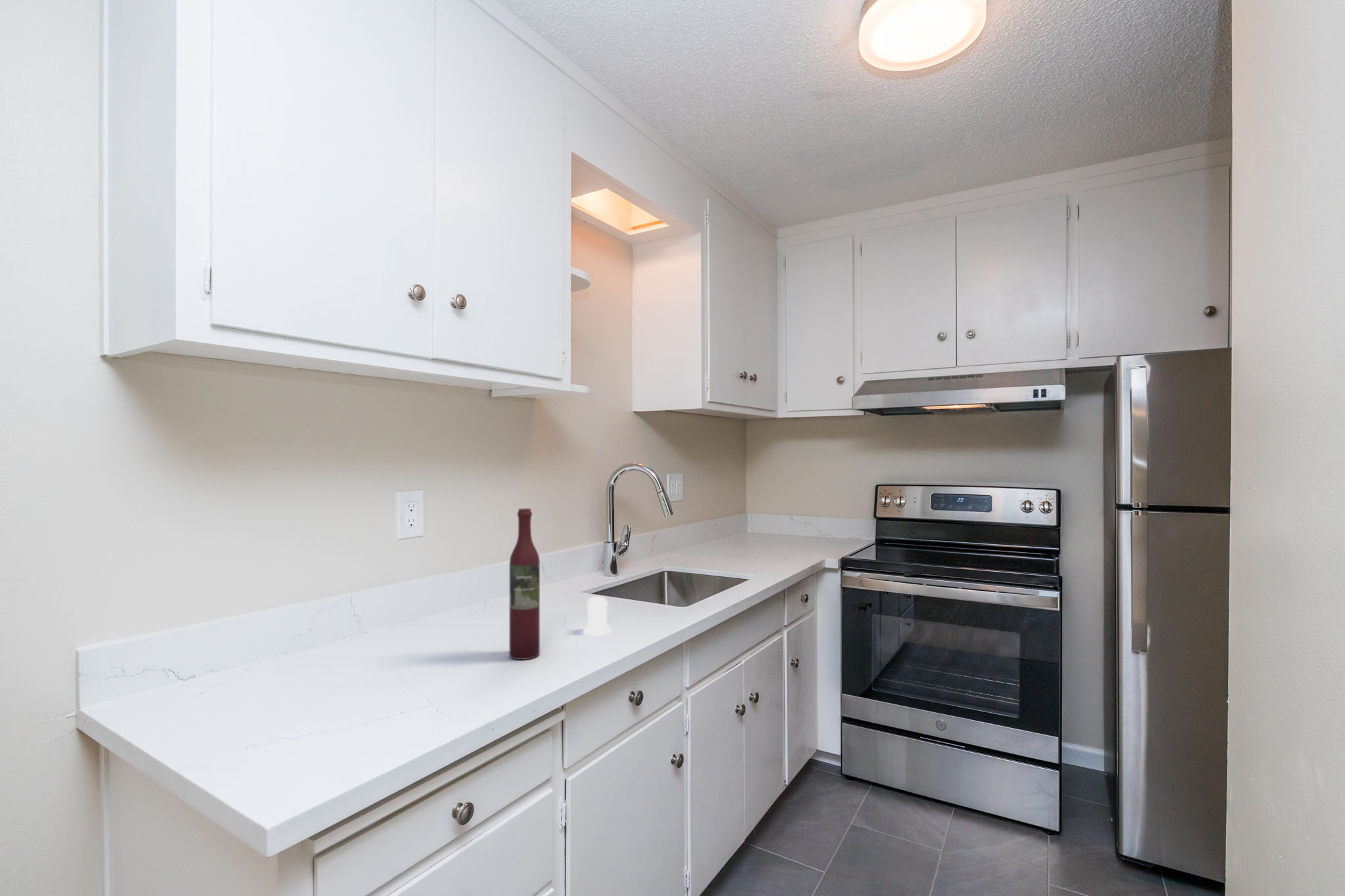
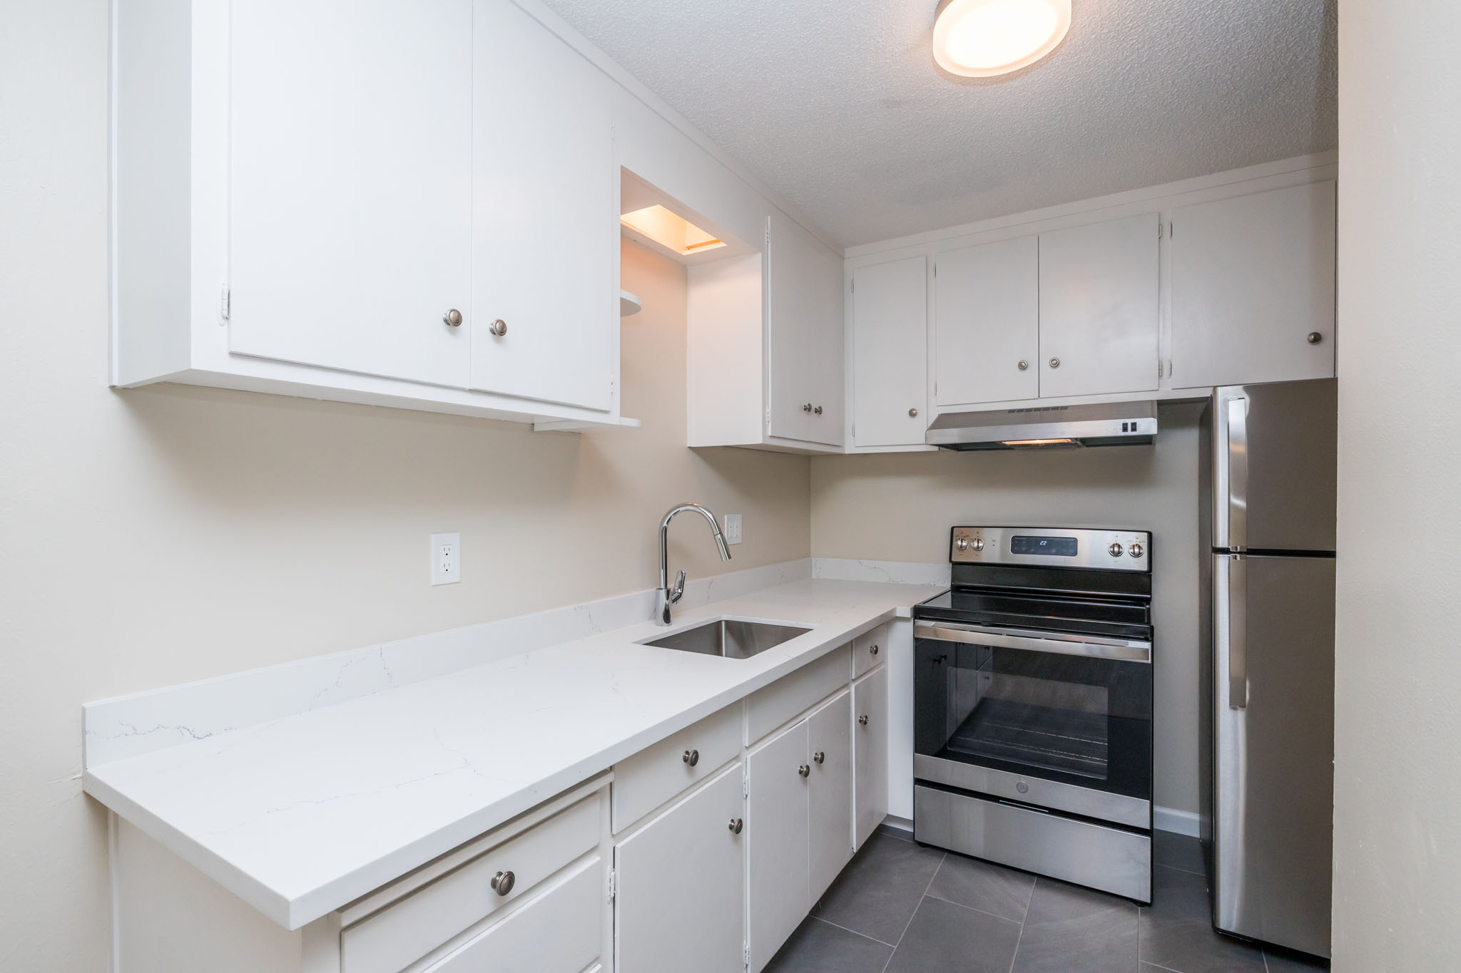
- wine bottle [509,507,540,660]
- salt shaker [583,596,612,637]
